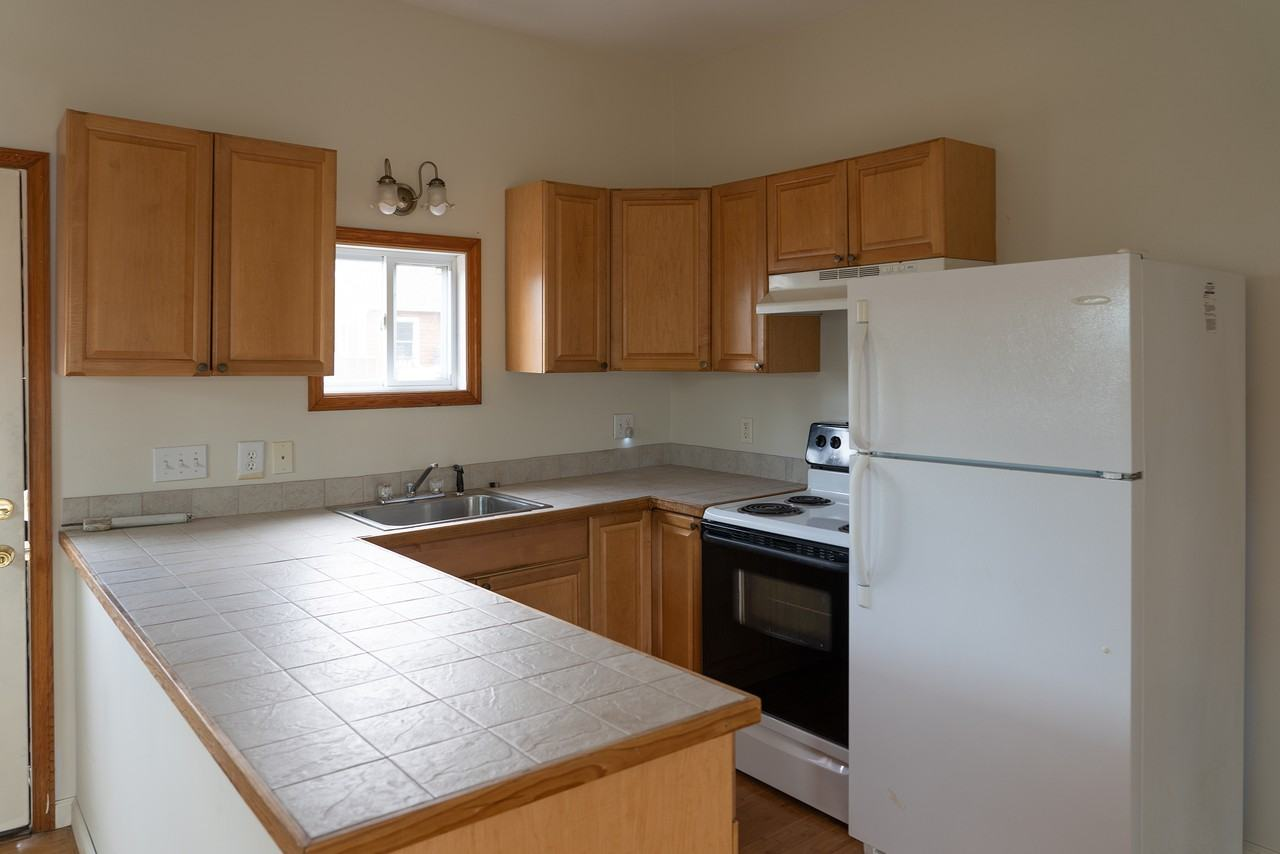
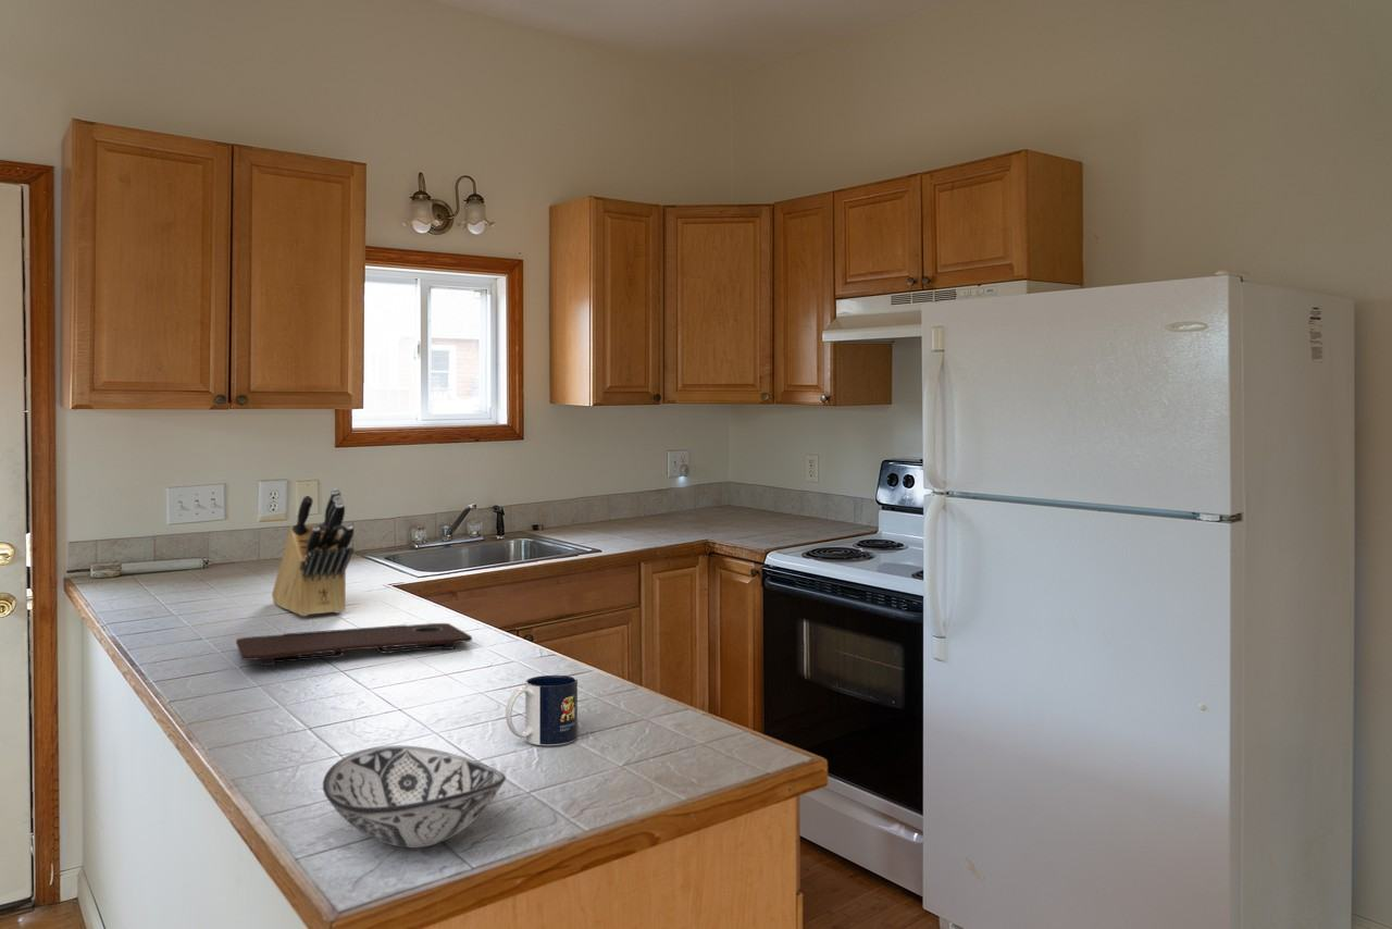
+ mug [505,674,579,746]
+ knife block [271,487,355,618]
+ cutting board [235,622,473,667]
+ decorative bowl [322,744,507,849]
